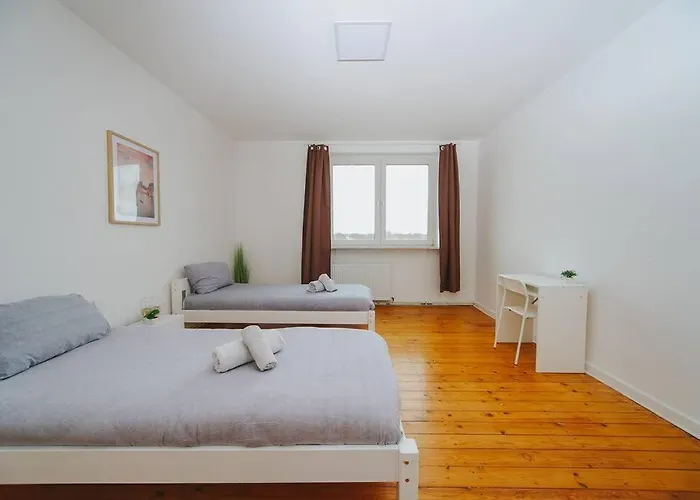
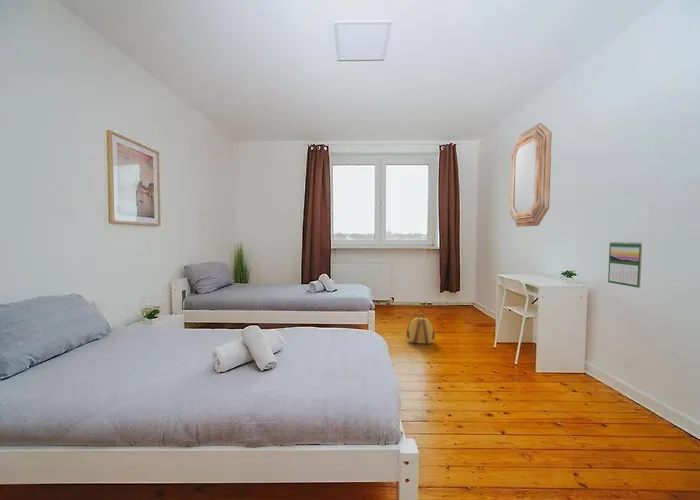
+ home mirror [509,122,553,228]
+ calendar [607,240,643,289]
+ backpack [406,312,436,345]
